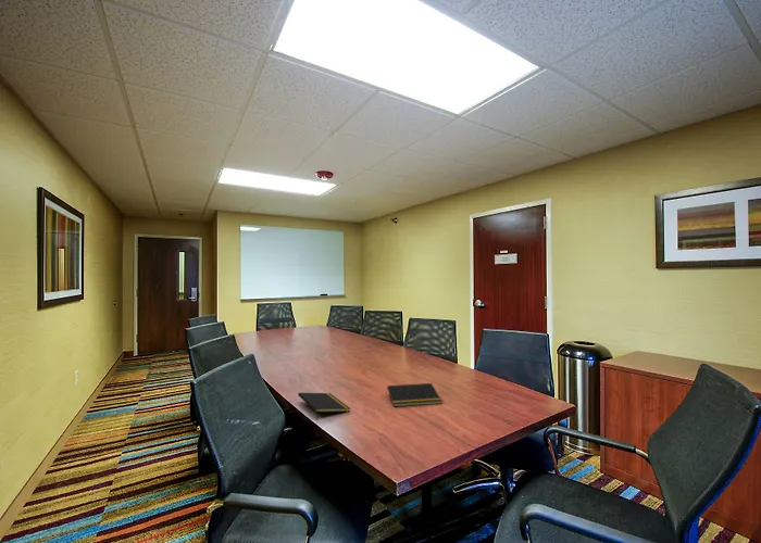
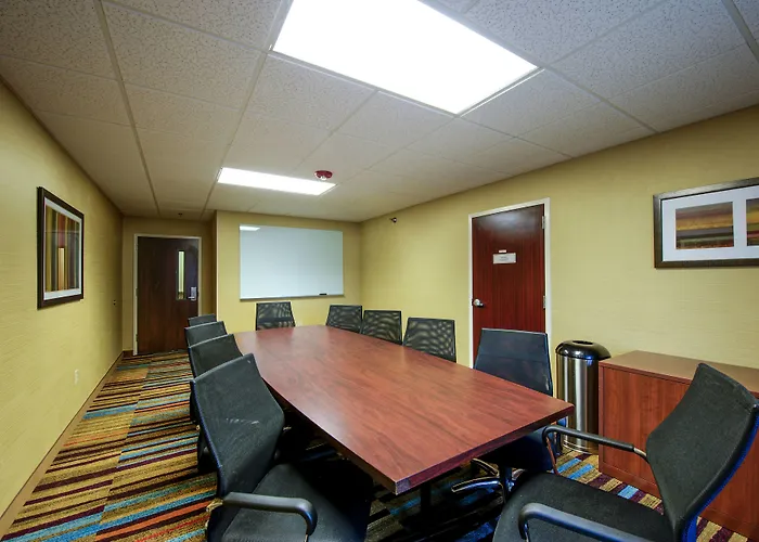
- notepad [385,382,442,408]
- notepad [297,392,351,421]
